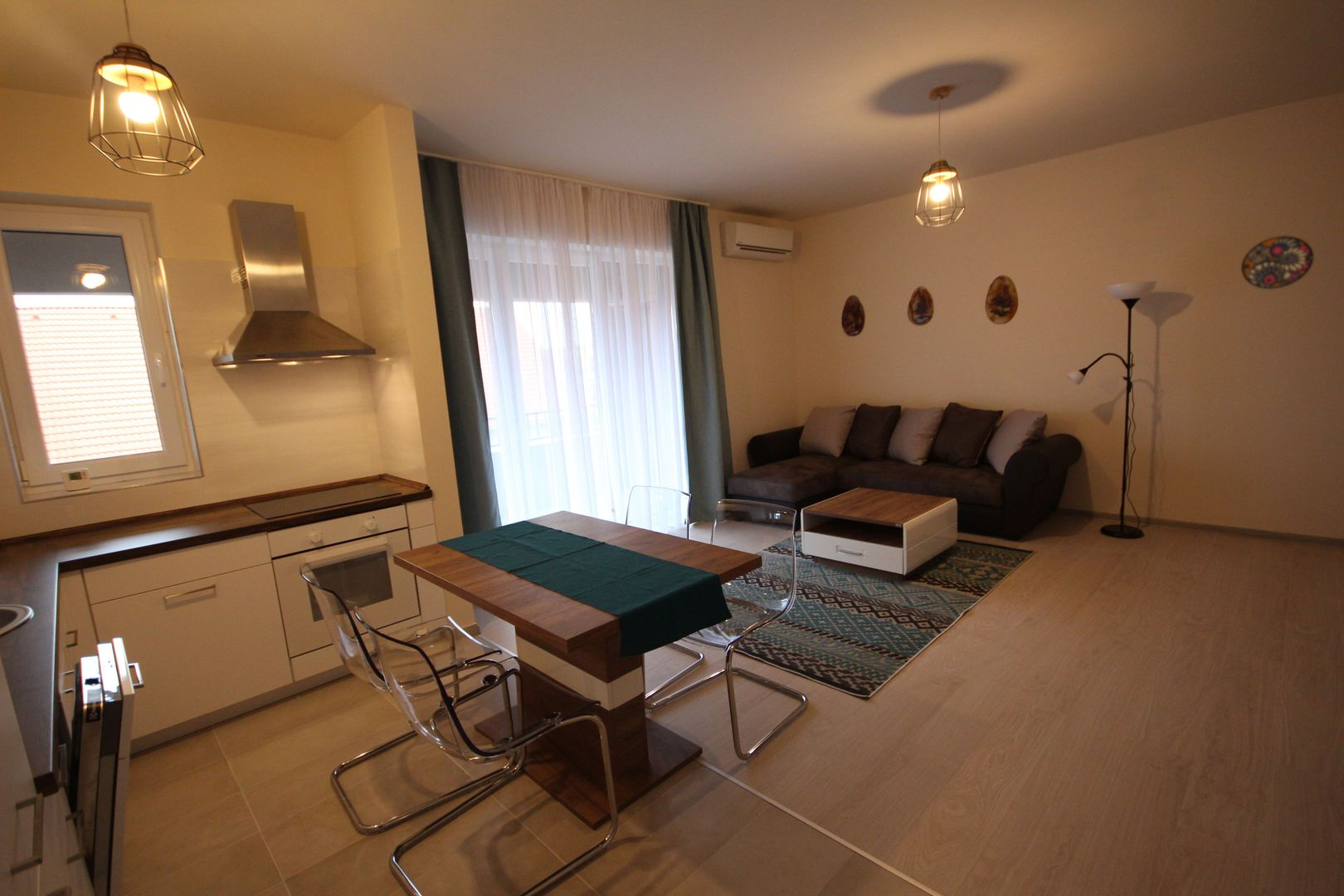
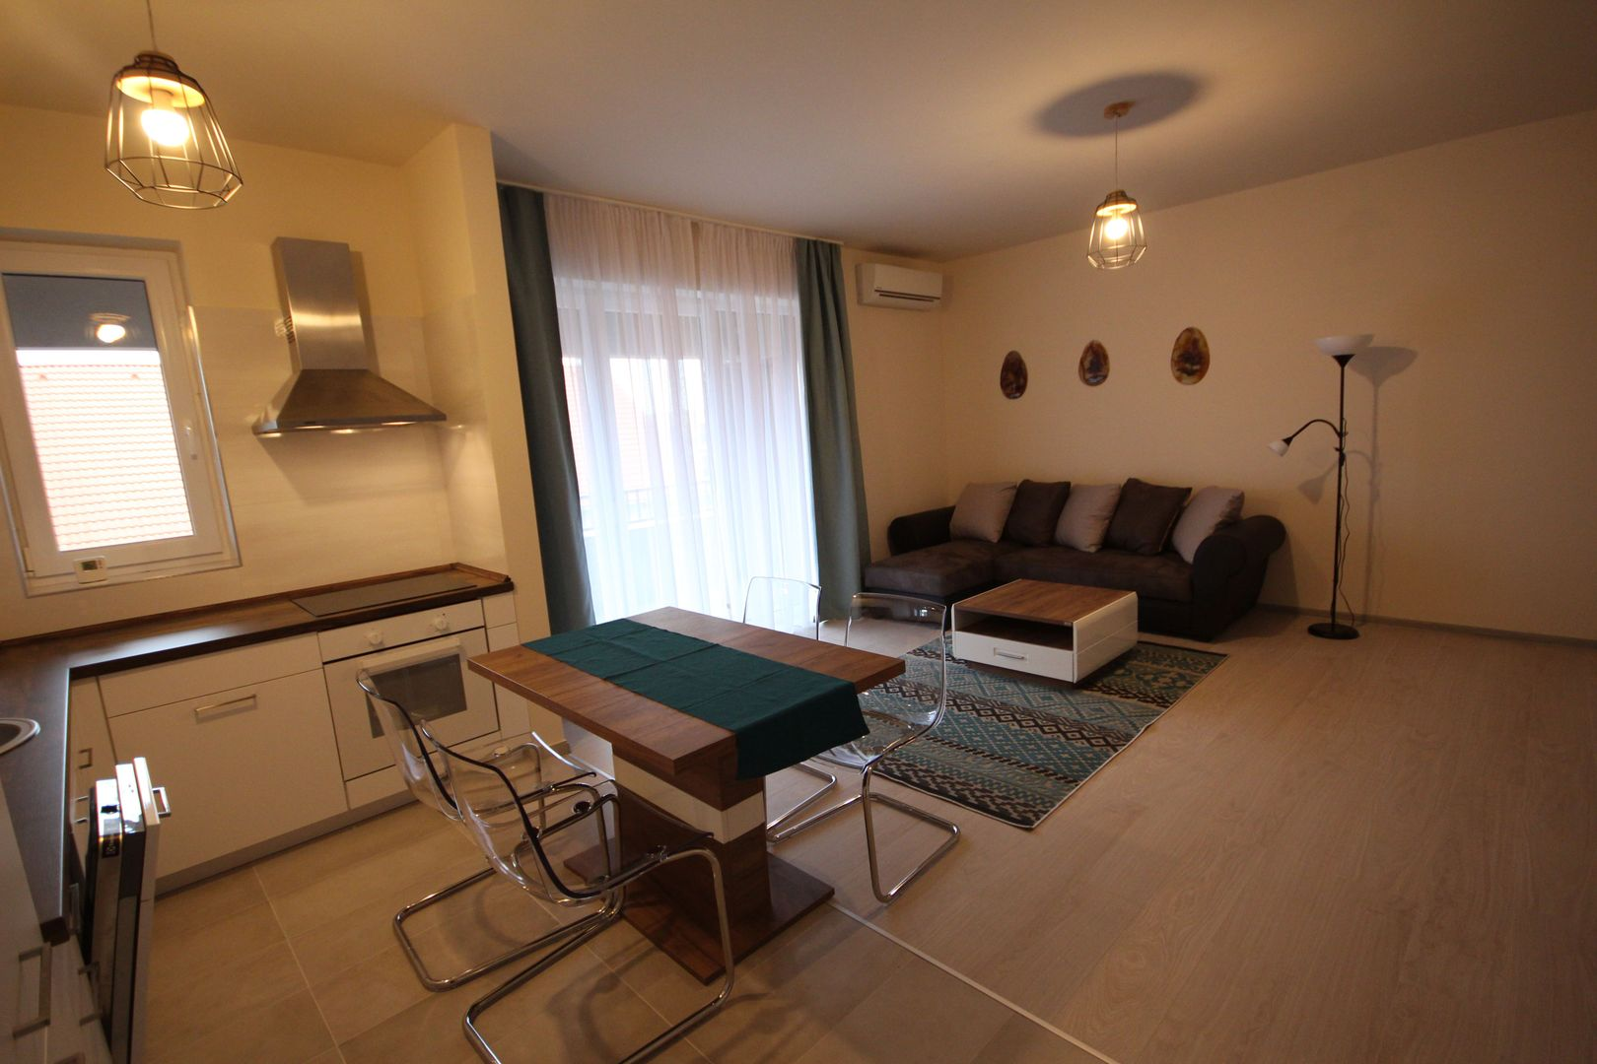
- decorative plate [1240,235,1315,290]
